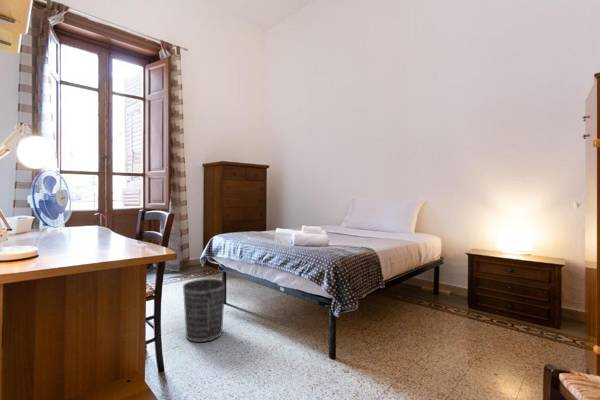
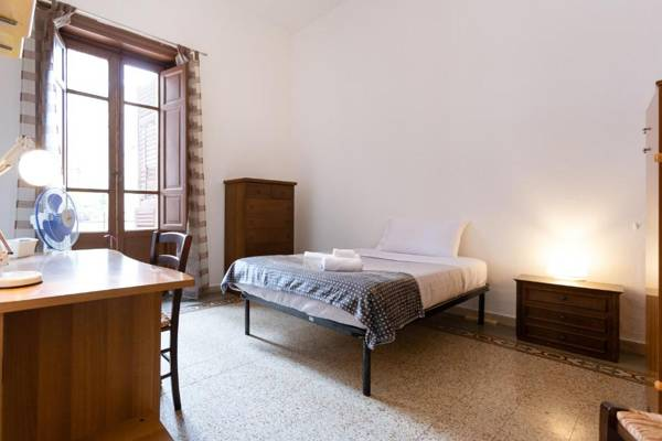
- wastebasket [182,278,226,343]
